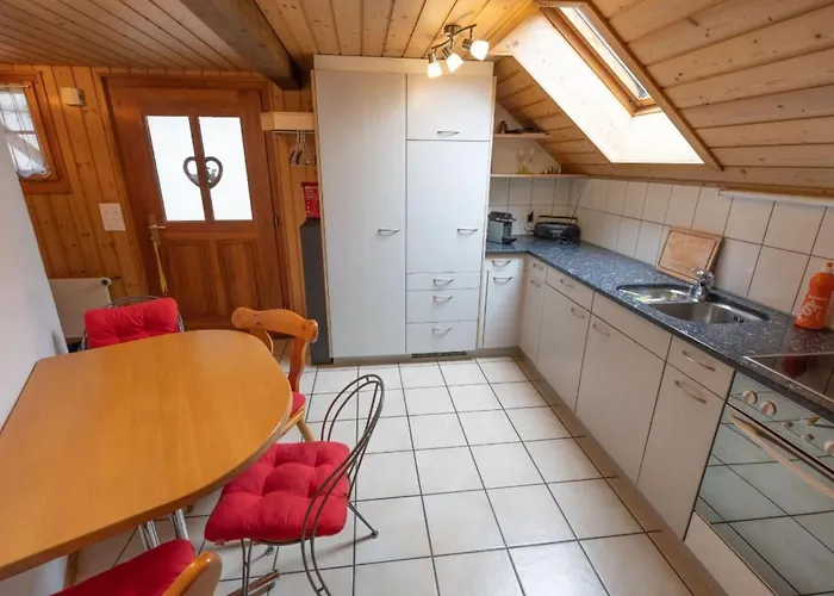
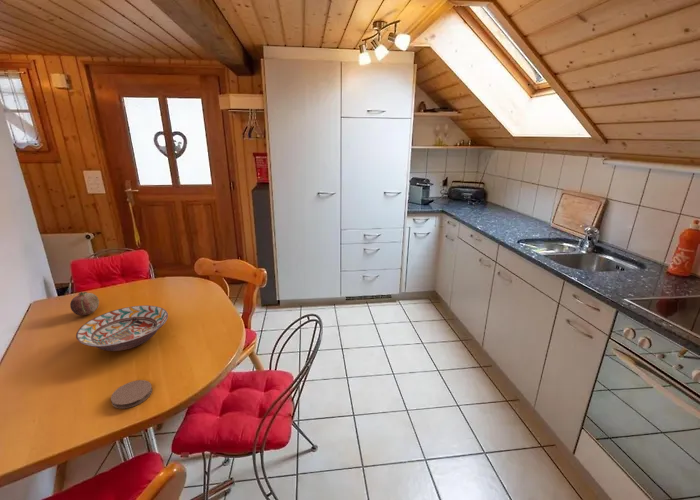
+ coaster [110,379,153,410]
+ fruit [69,291,100,316]
+ decorative bowl [75,305,169,352]
